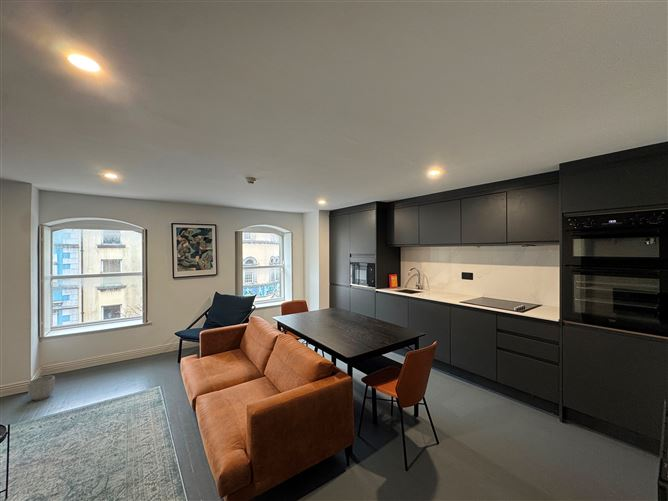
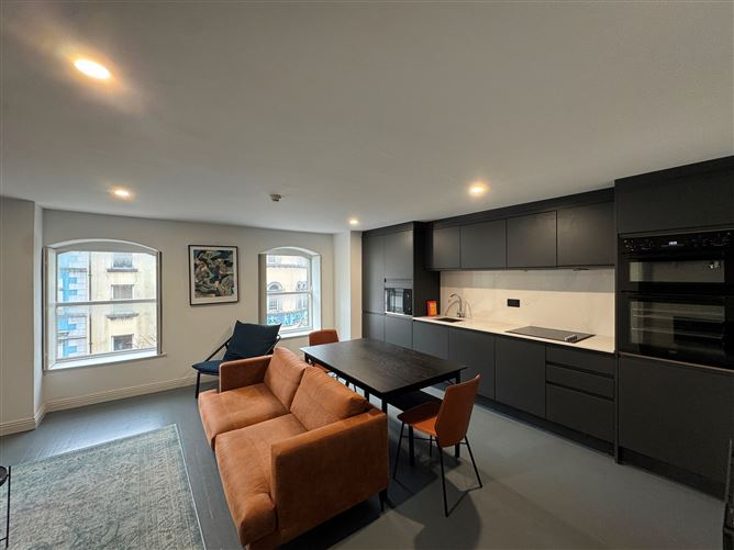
- planter [26,375,56,402]
